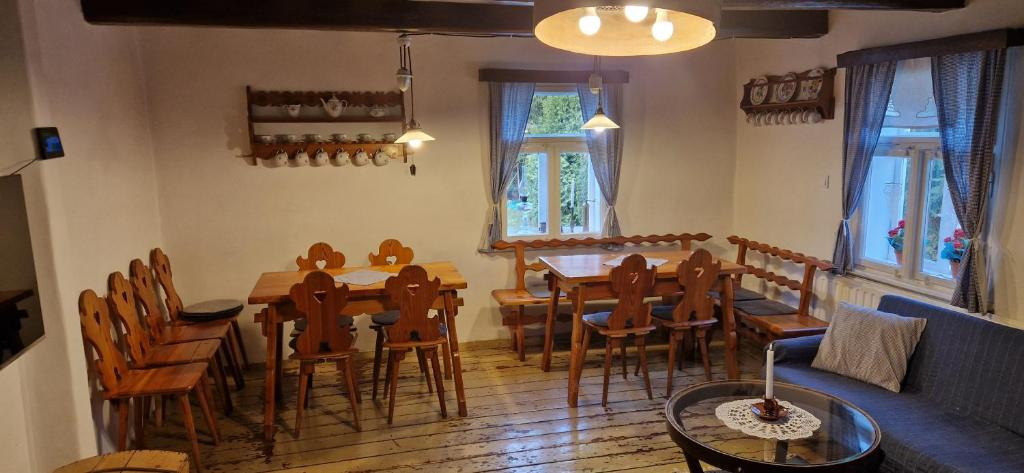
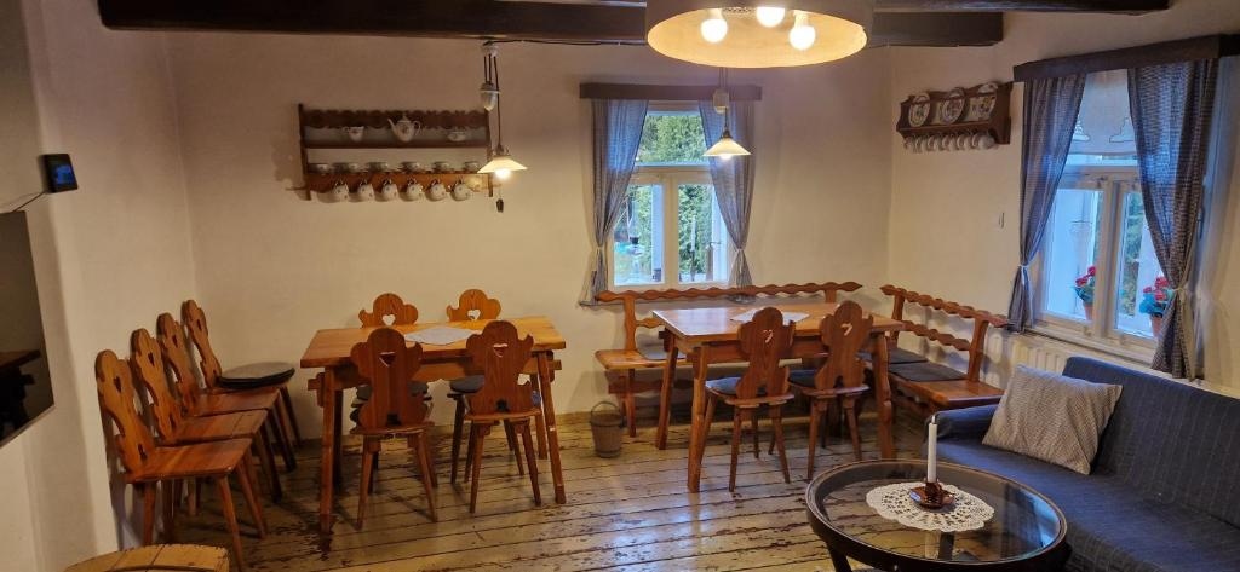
+ bucket [587,400,628,458]
